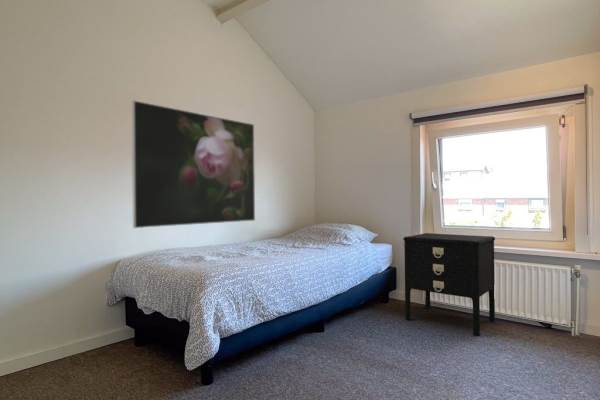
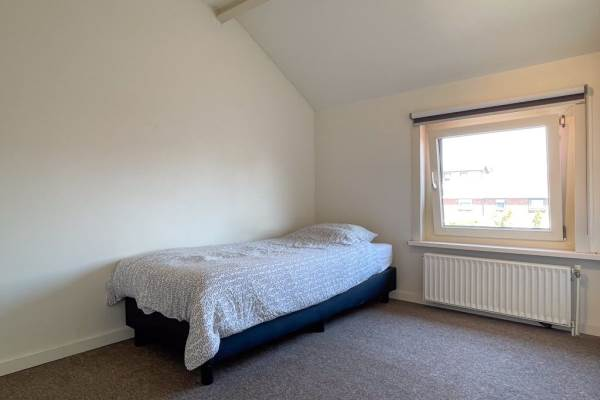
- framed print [131,99,256,229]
- nightstand [402,232,496,336]
